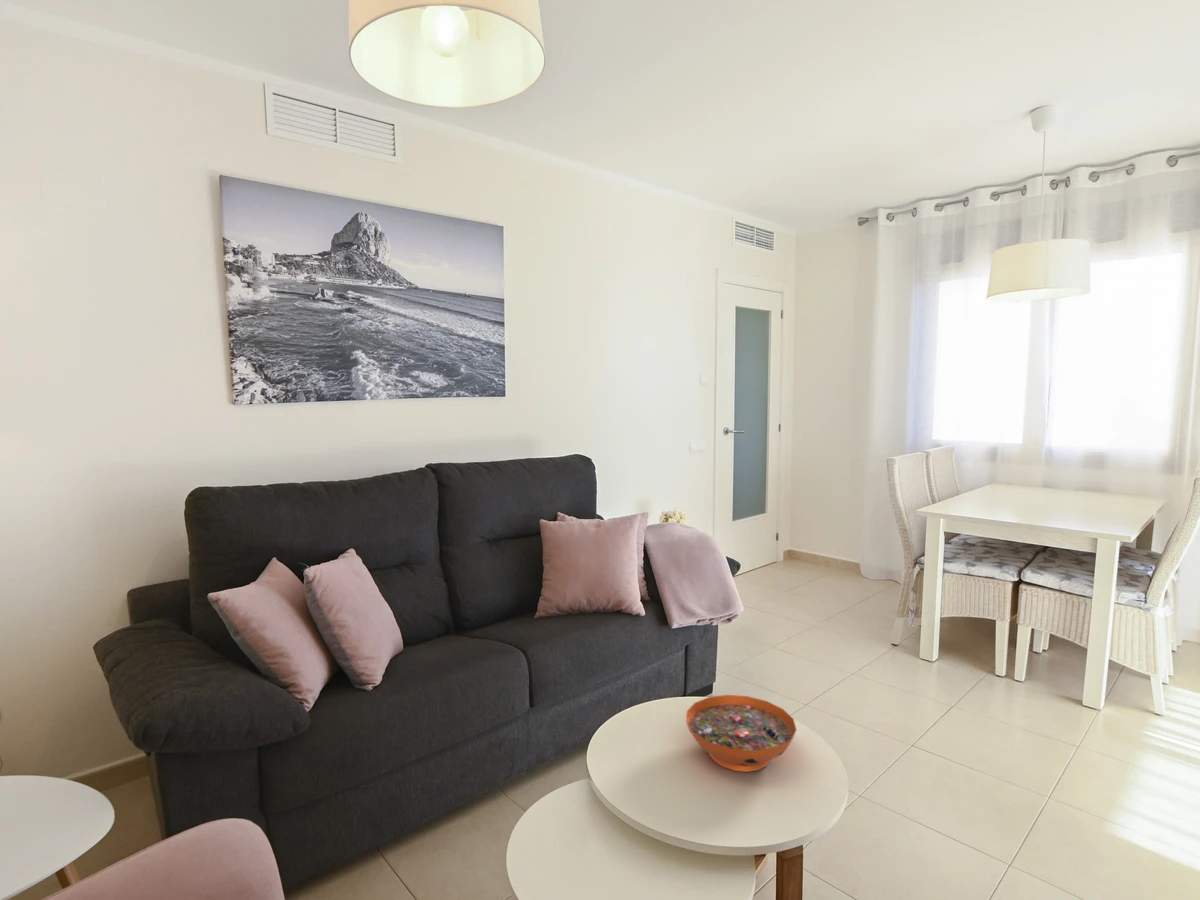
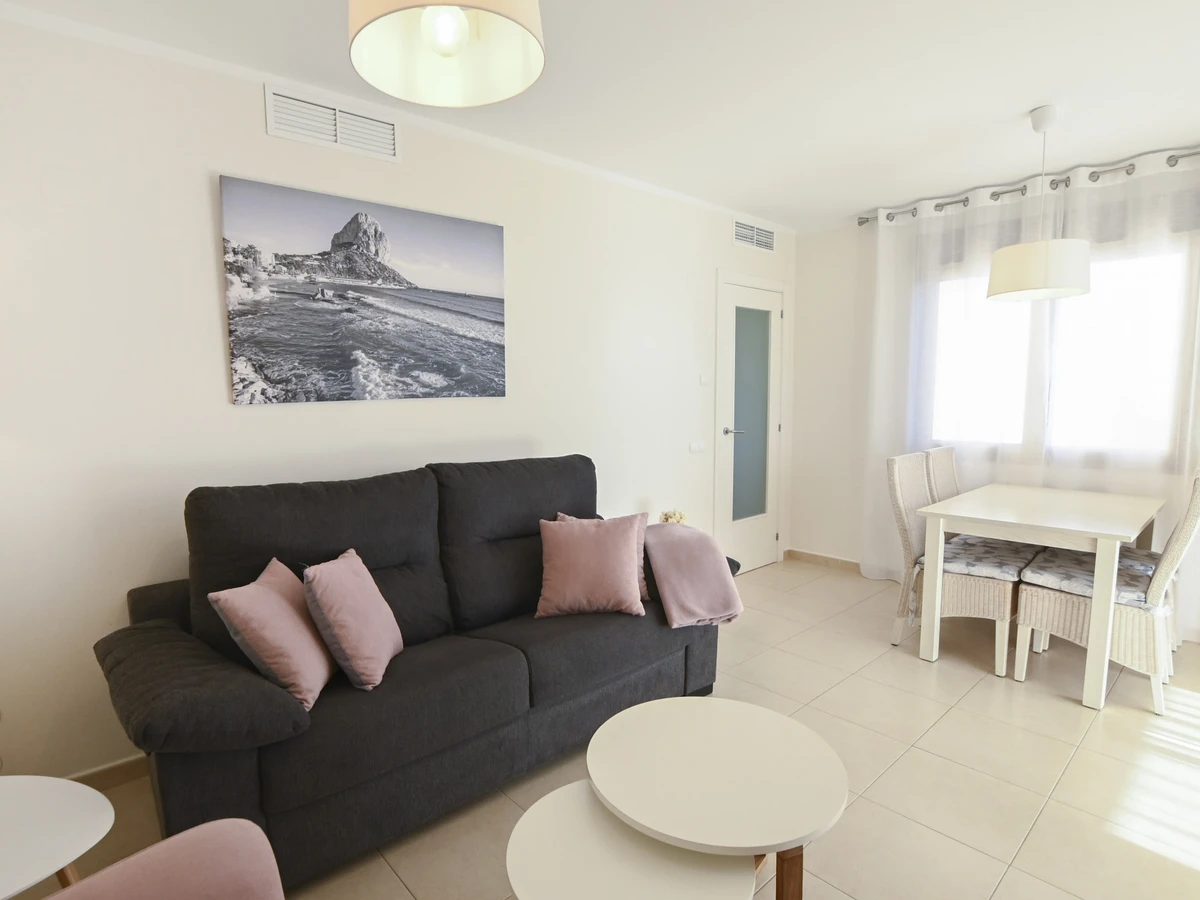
- decorative bowl [685,694,797,773]
